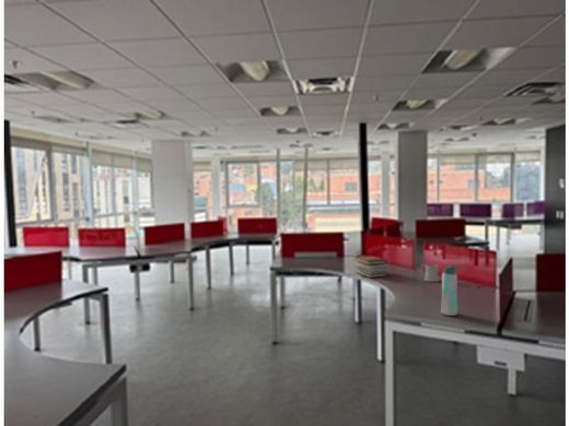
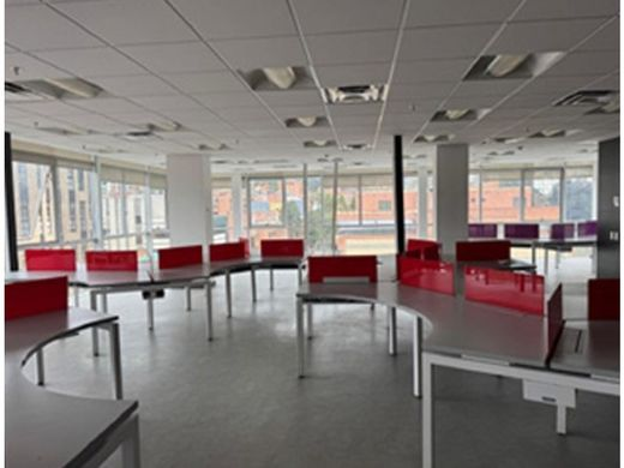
- book stack [352,255,388,279]
- water bottle [440,263,461,317]
- mug [419,263,441,283]
